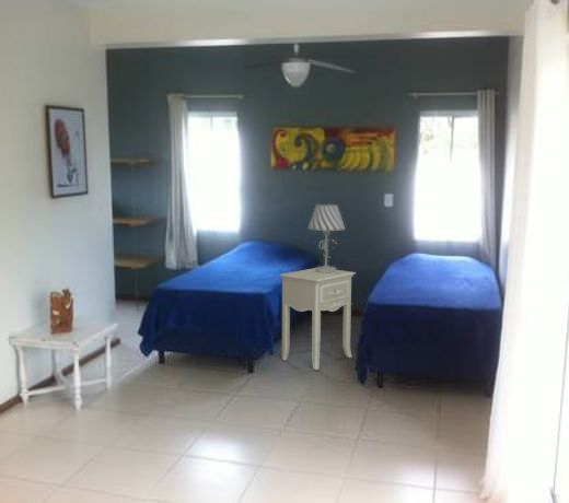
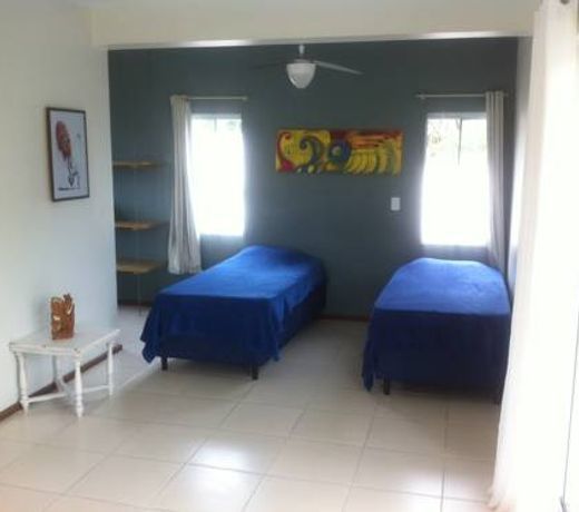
- table lamp [306,203,346,273]
- nightstand [279,267,357,371]
